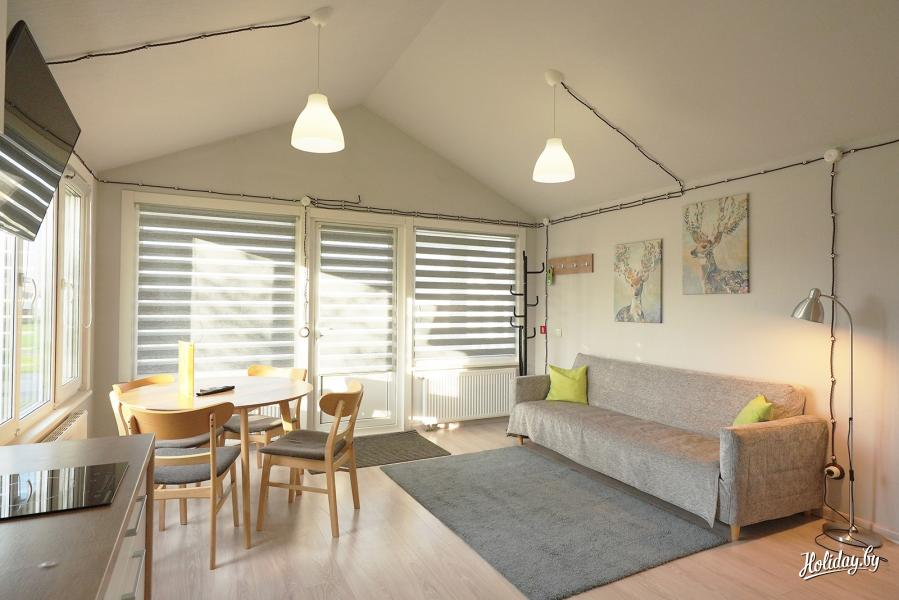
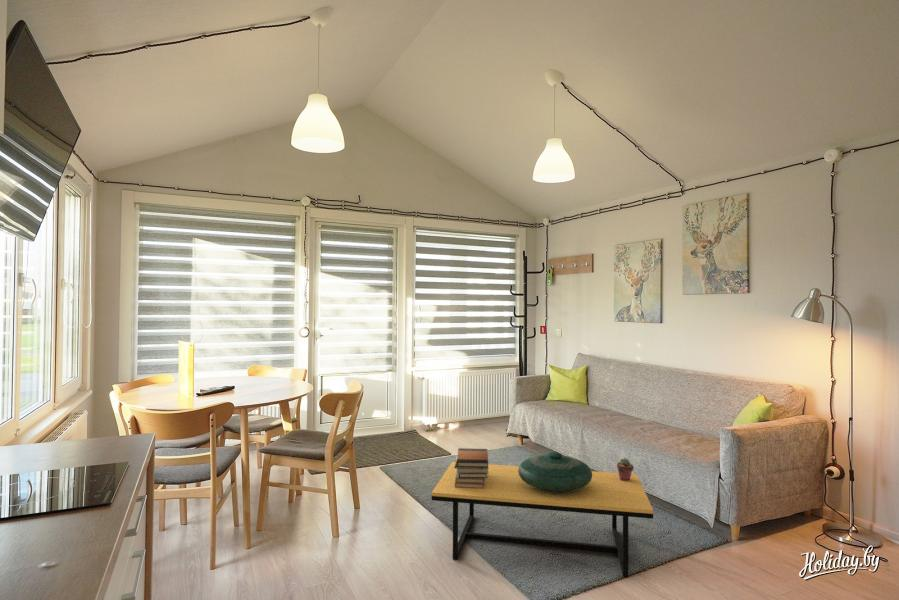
+ potted succulent [616,457,635,481]
+ decorative bowl [518,451,592,494]
+ coffee table [431,461,654,579]
+ book stack [454,447,489,489]
